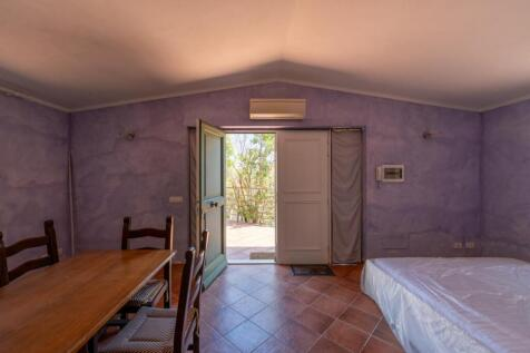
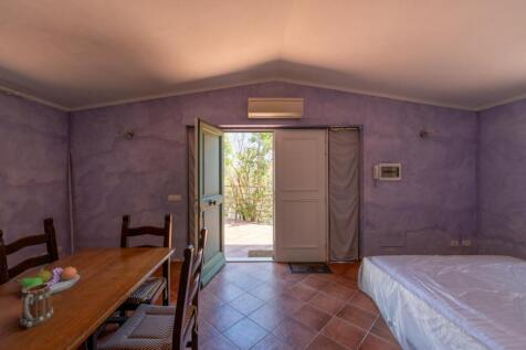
+ fruit bowl [13,265,81,295]
+ mug [19,284,54,328]
